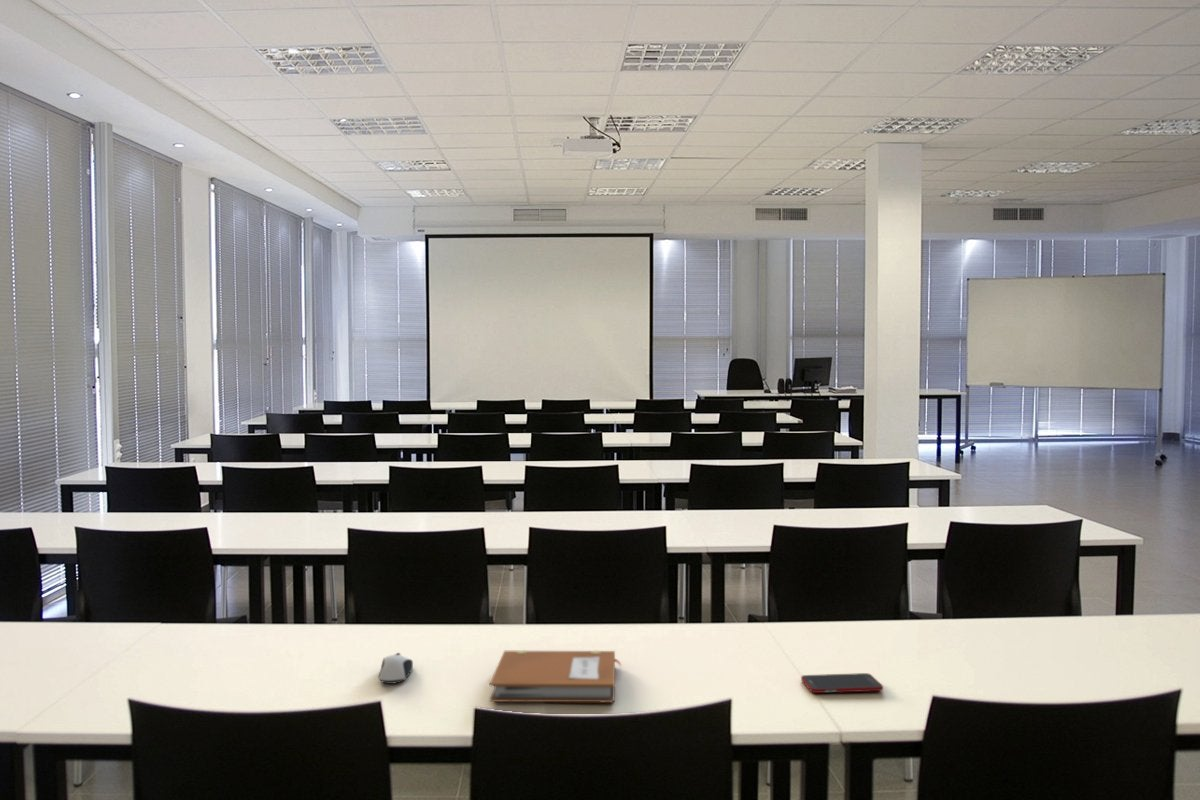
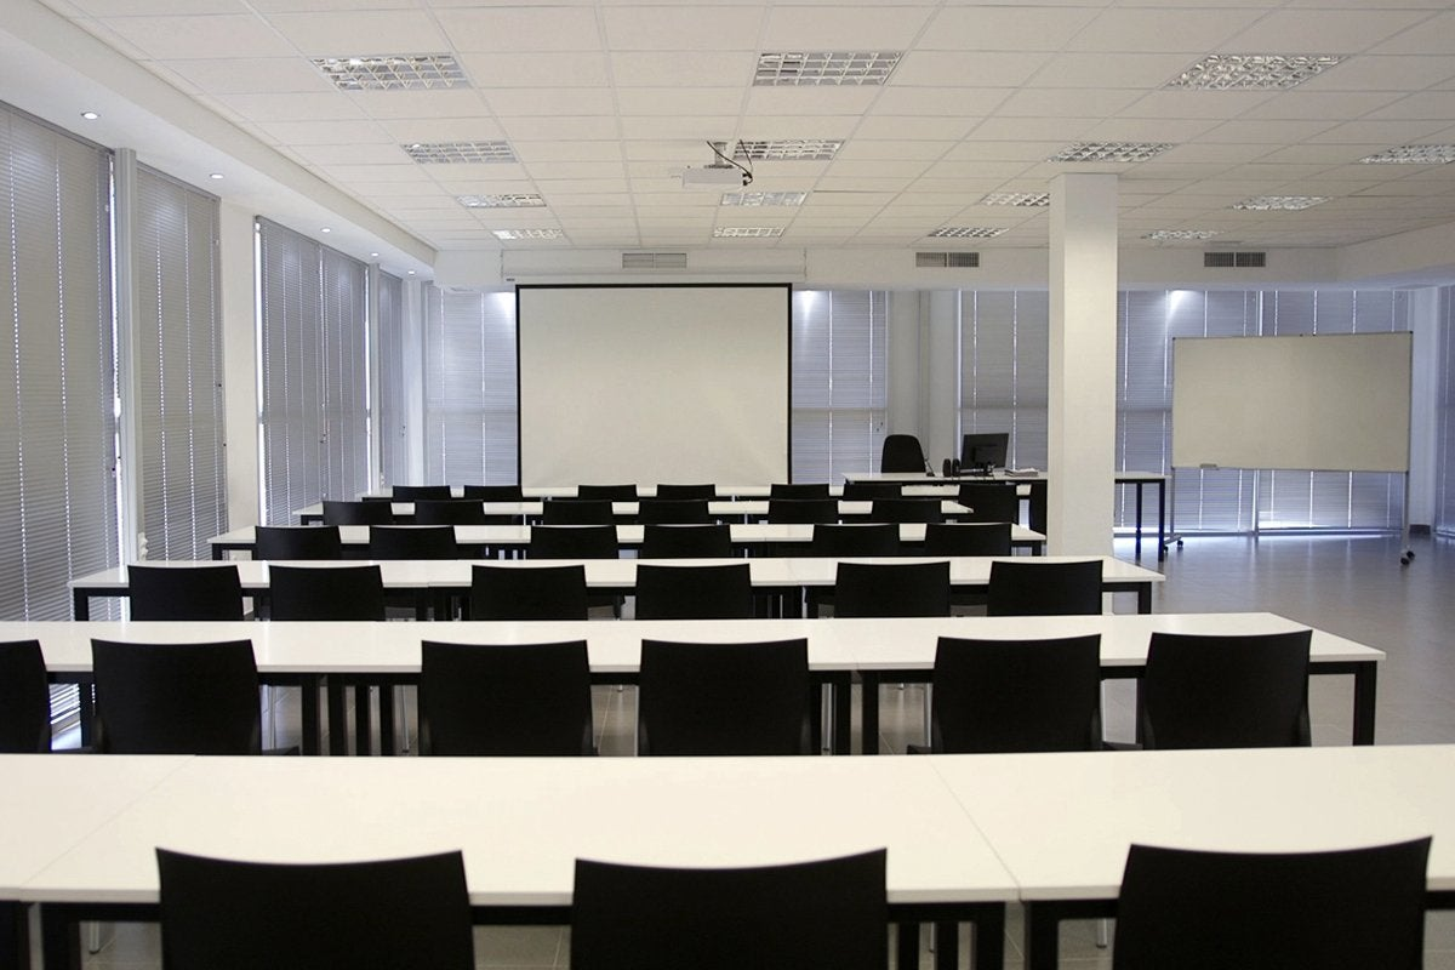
- computer mouse [378,652,414,685]
- cell phone [800,672,884,694]
- notebook [489,649,623,703]
